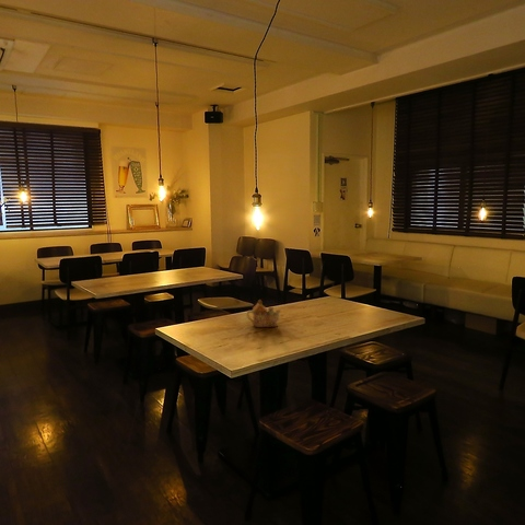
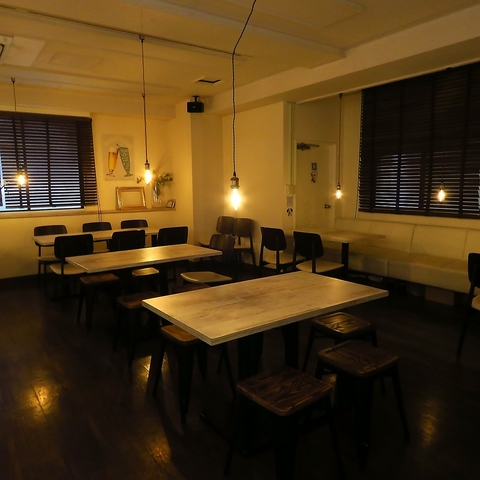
- teapot [246,299,281,328]
